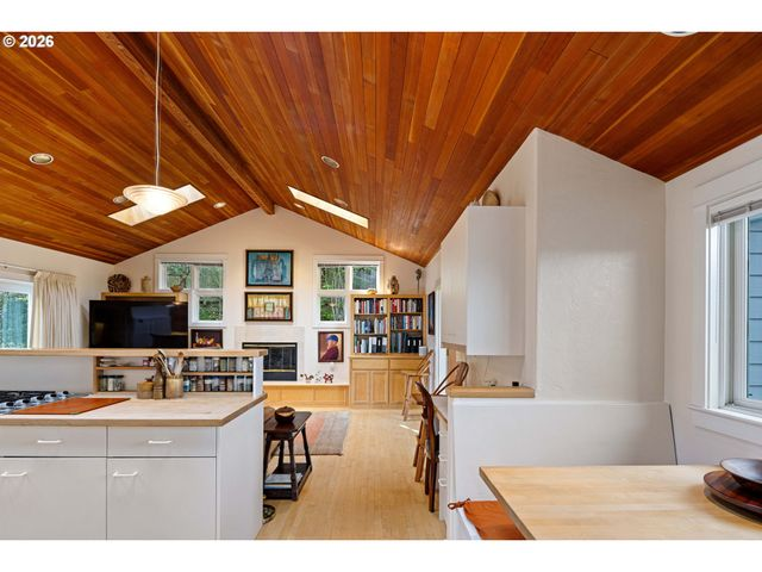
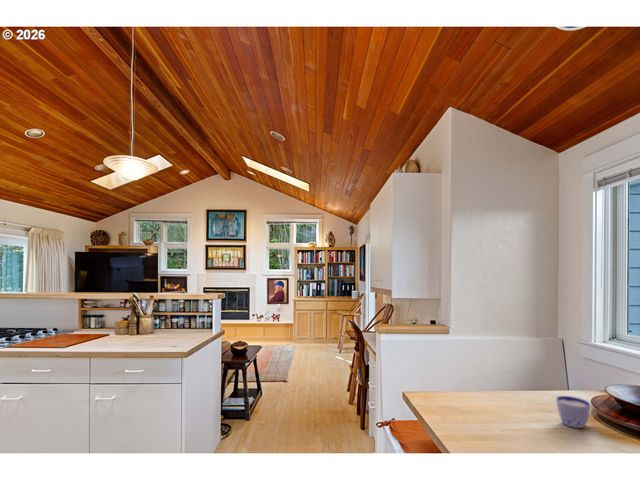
+ cup [555,395,592,429]
